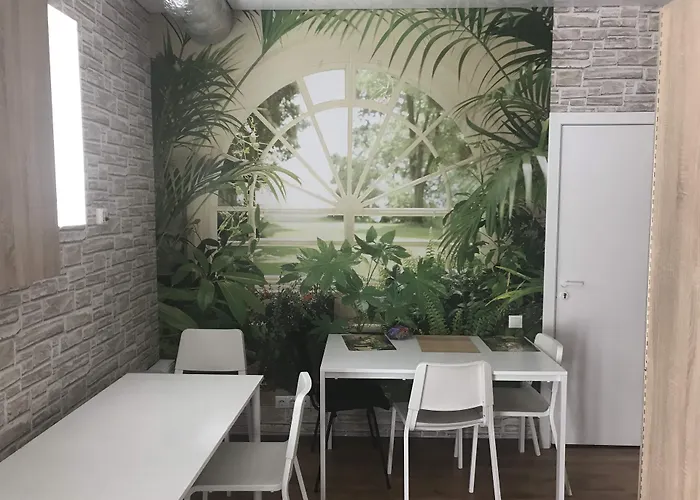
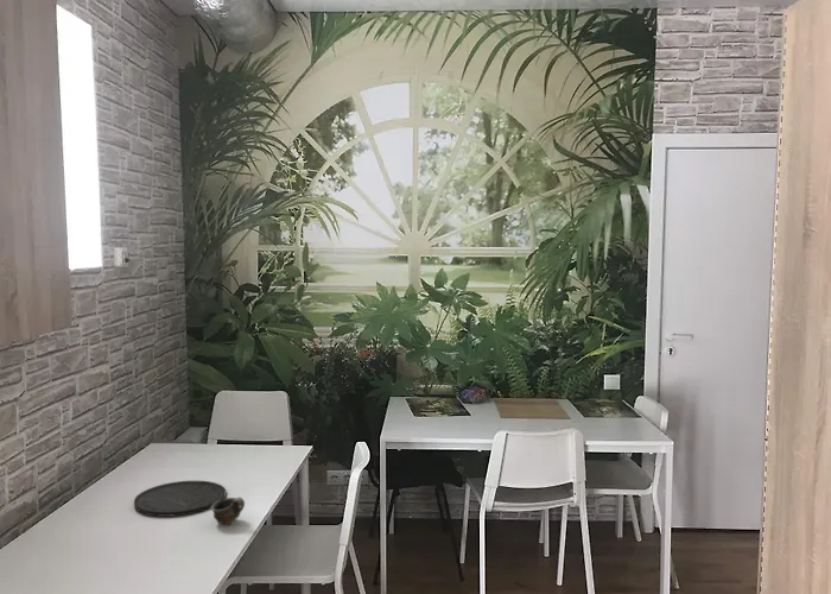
+ cup [210,495,246,525]
+ plate [133,480,227,518]
